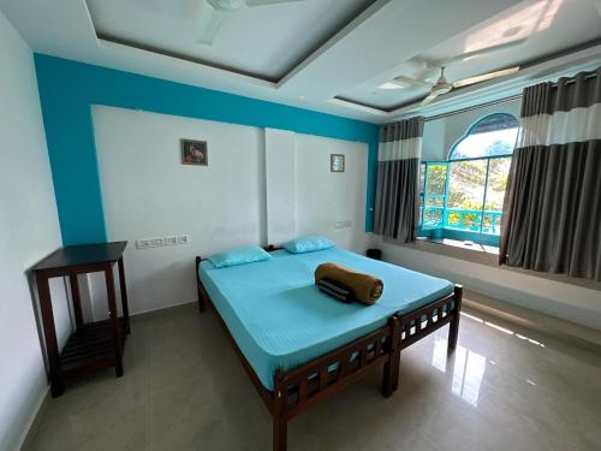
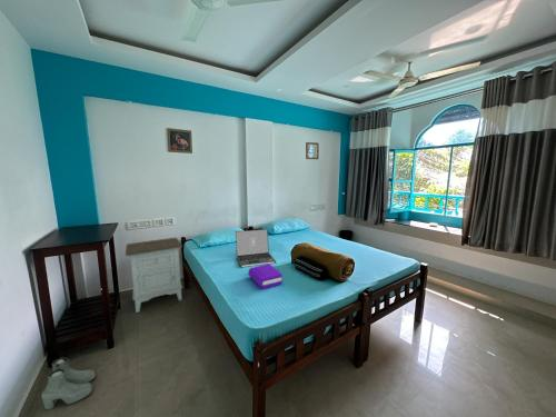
+ laptop [235,228,277,268]
+ boots [41,356,96,411]
+ book [247,264,284,290]
+ nightstand [125,237,183,314]
